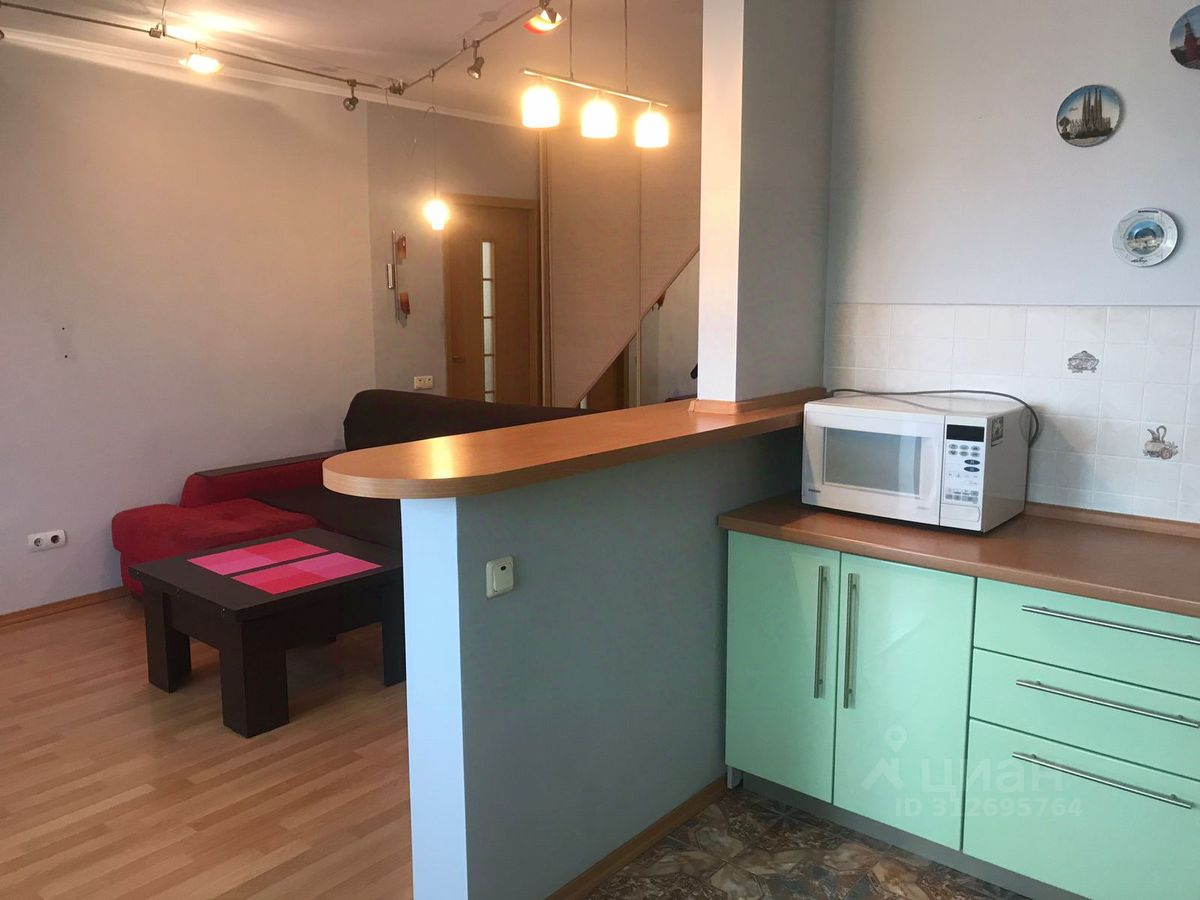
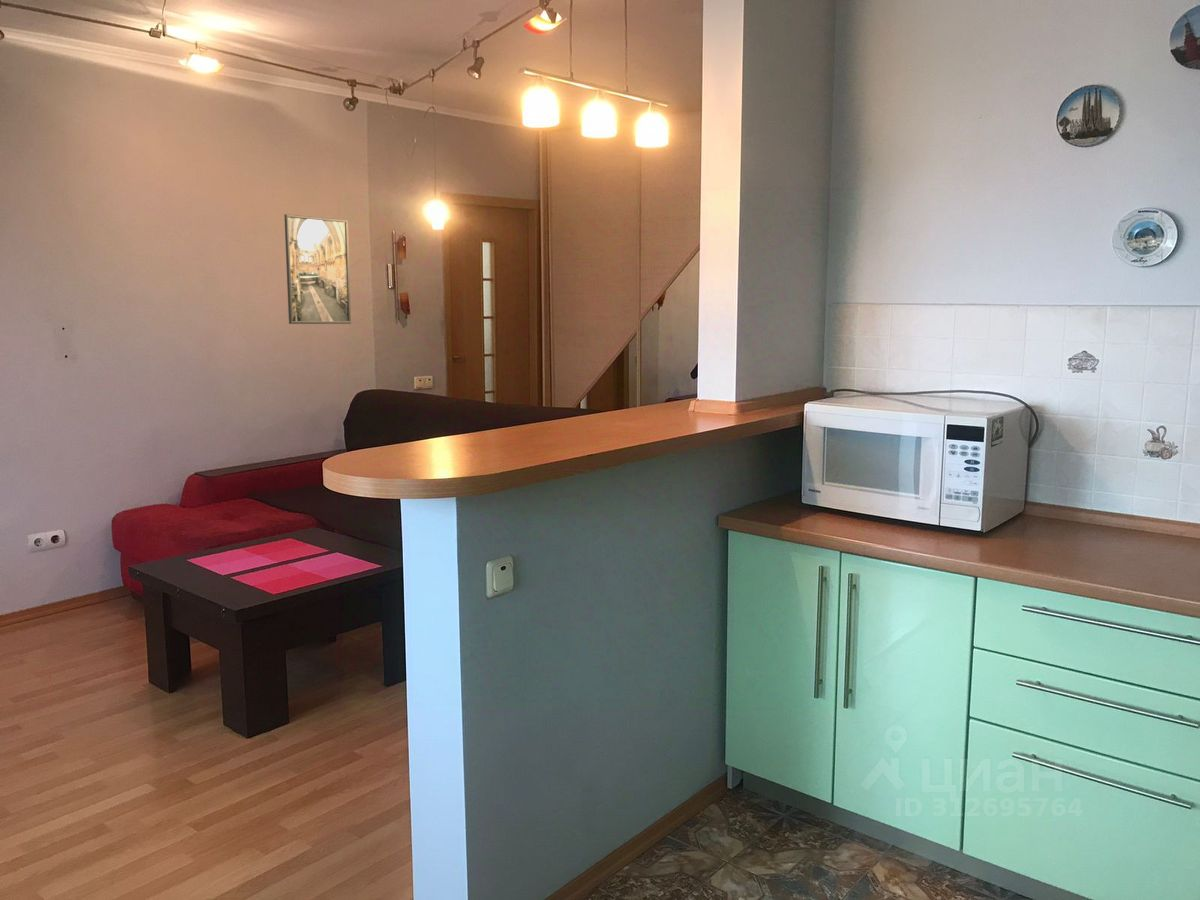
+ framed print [283,213,352,325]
